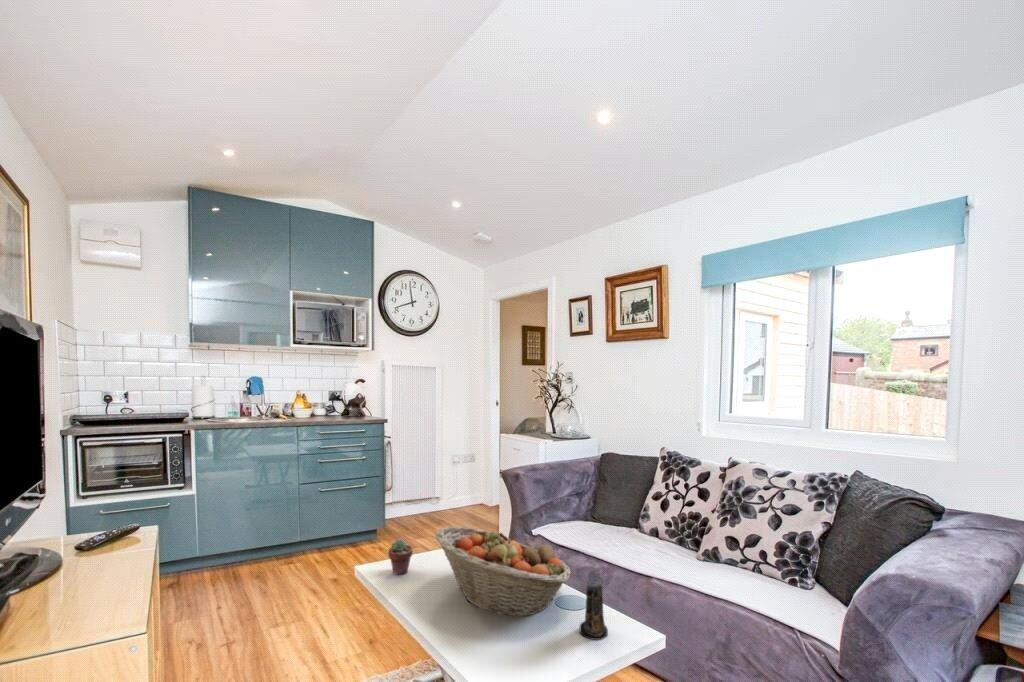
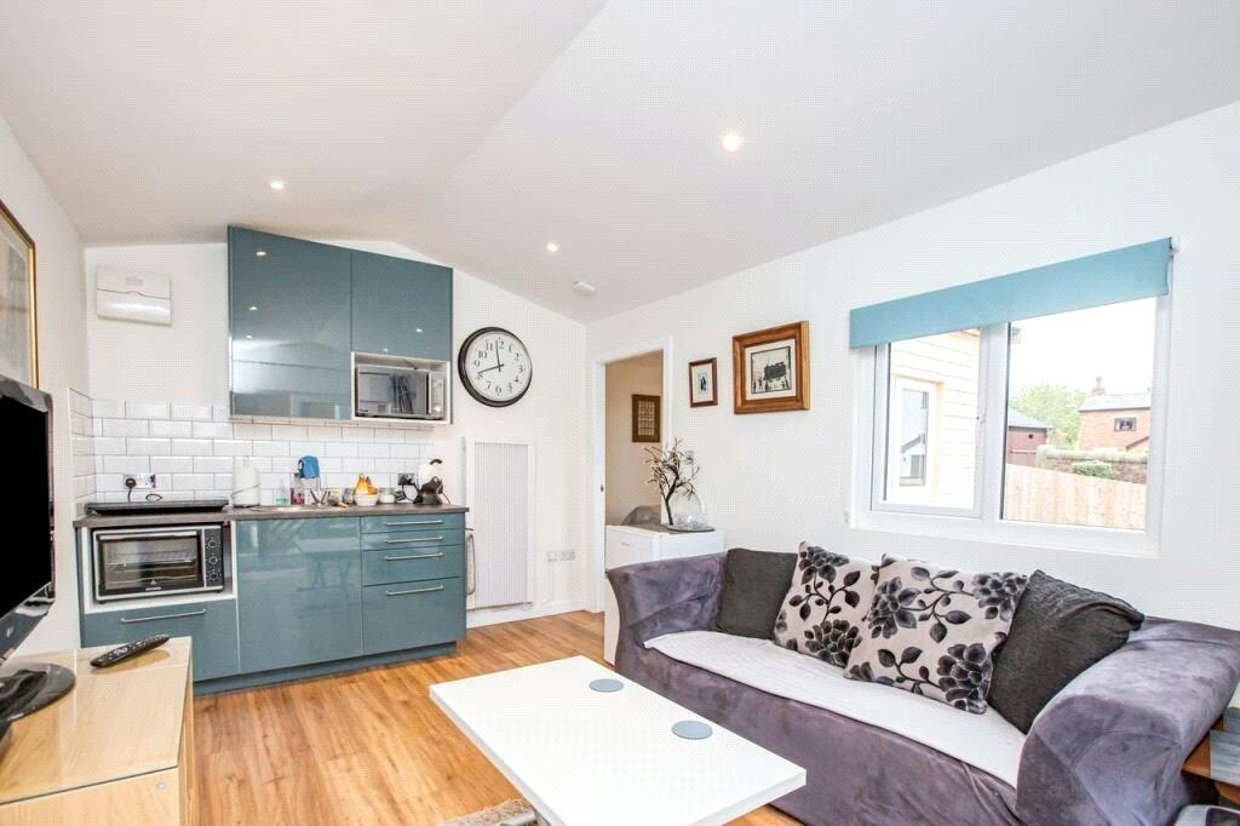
- candle [579,576,609,641]
- fruit basket [434,525,572,617]
- potted succulent [387,538,414,576]
